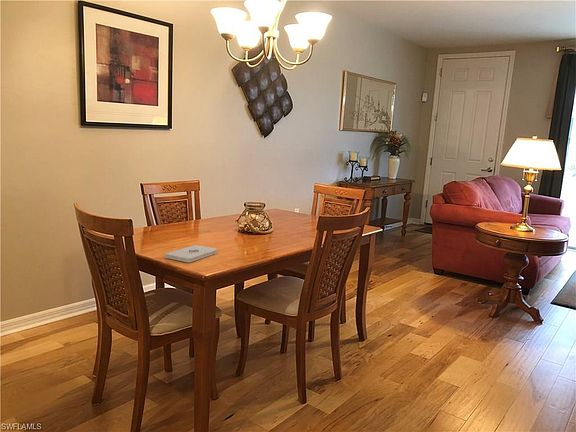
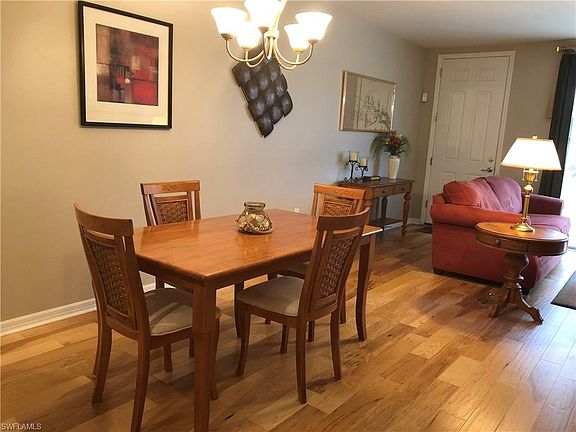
- notepad [164,244,218,263]
